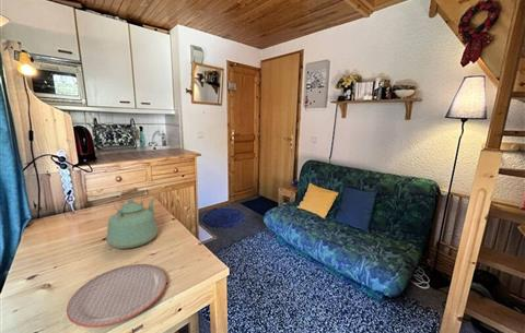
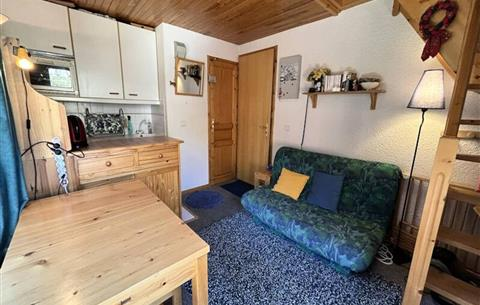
- plate [66,263,167,329]
- kettle [105,187,159,250]
